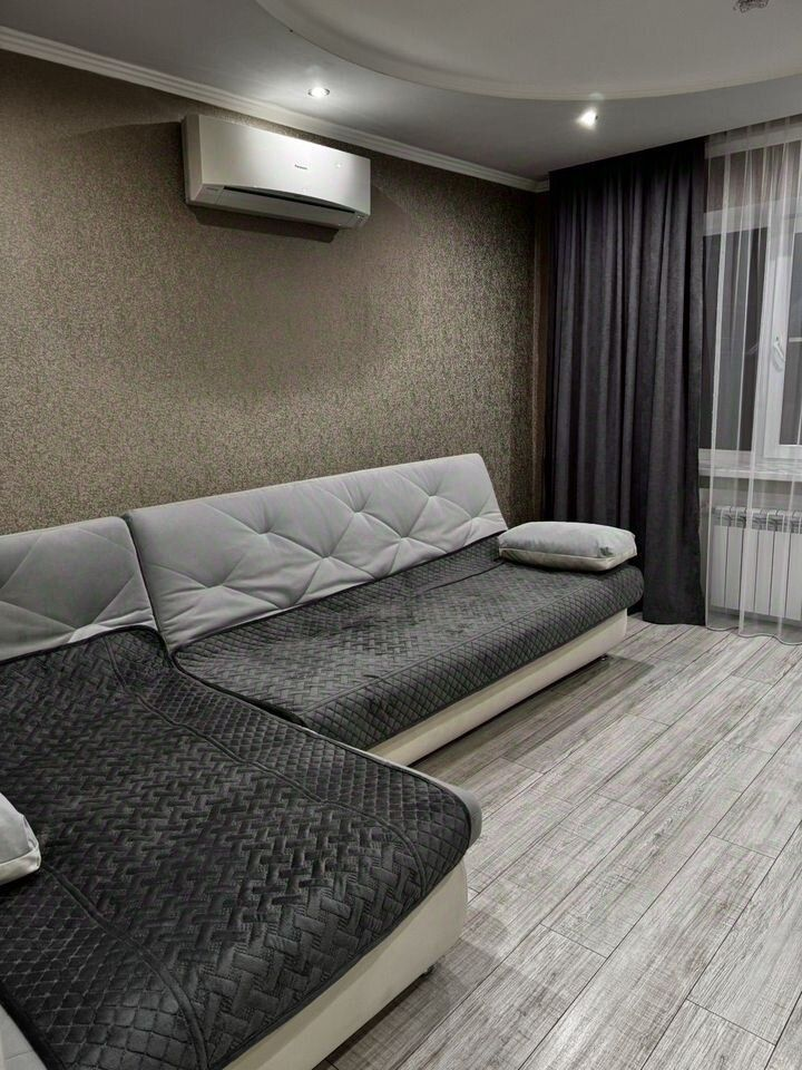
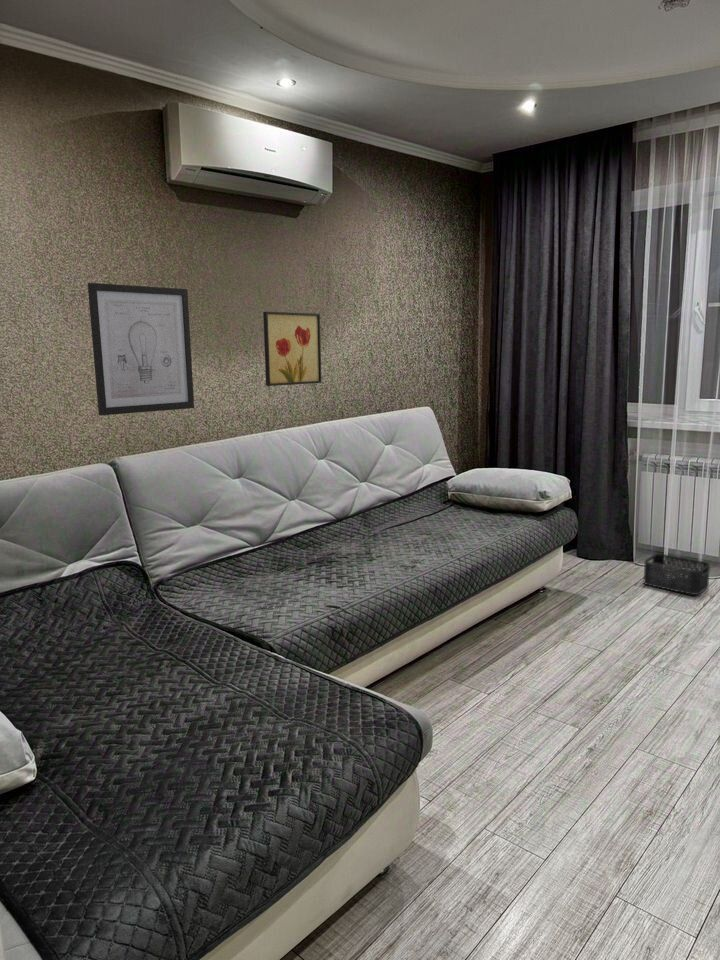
+ storage bin [642,553,711,596]
+ wall art [262,311,323,387]
+ wall art [87,282,195,416]
